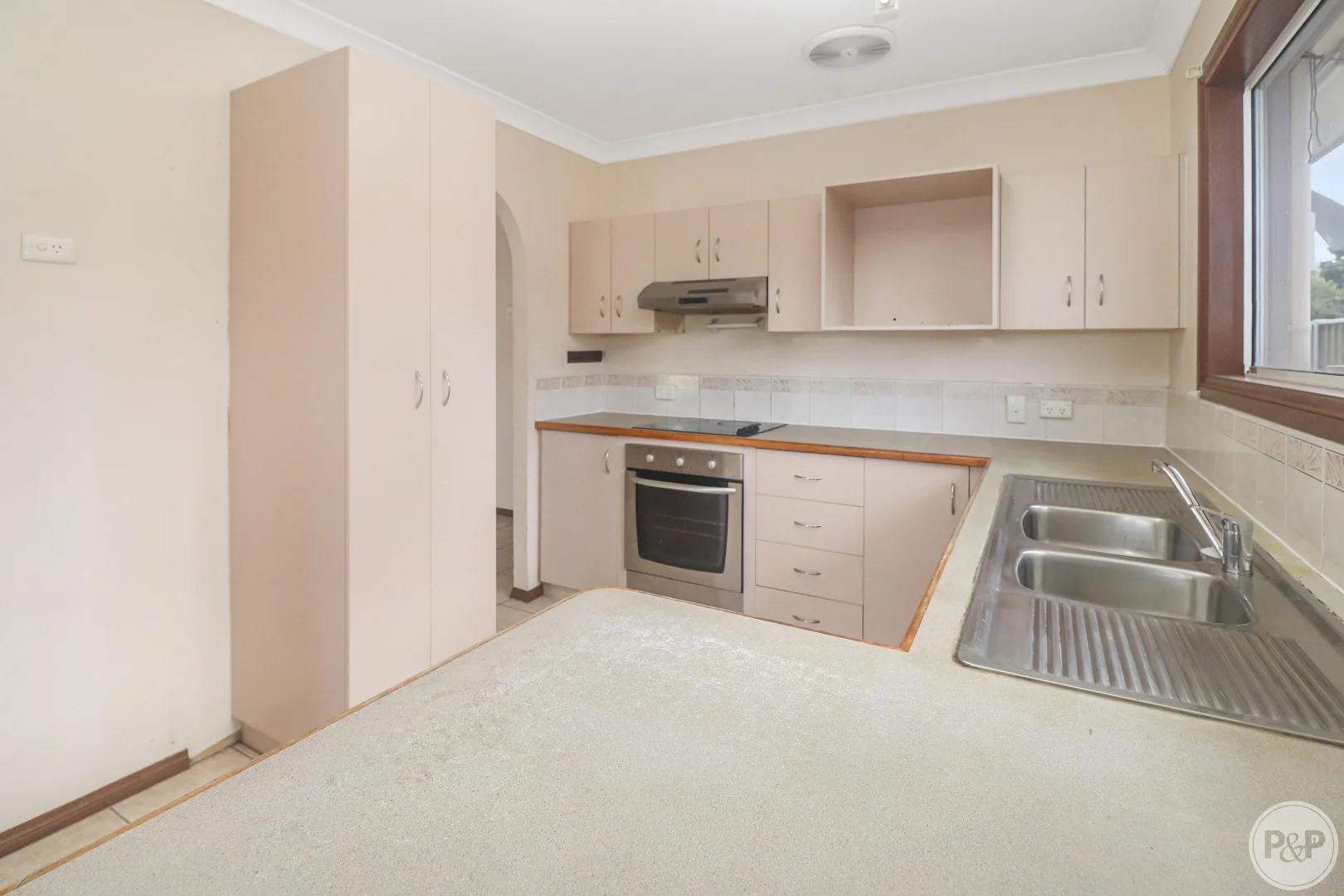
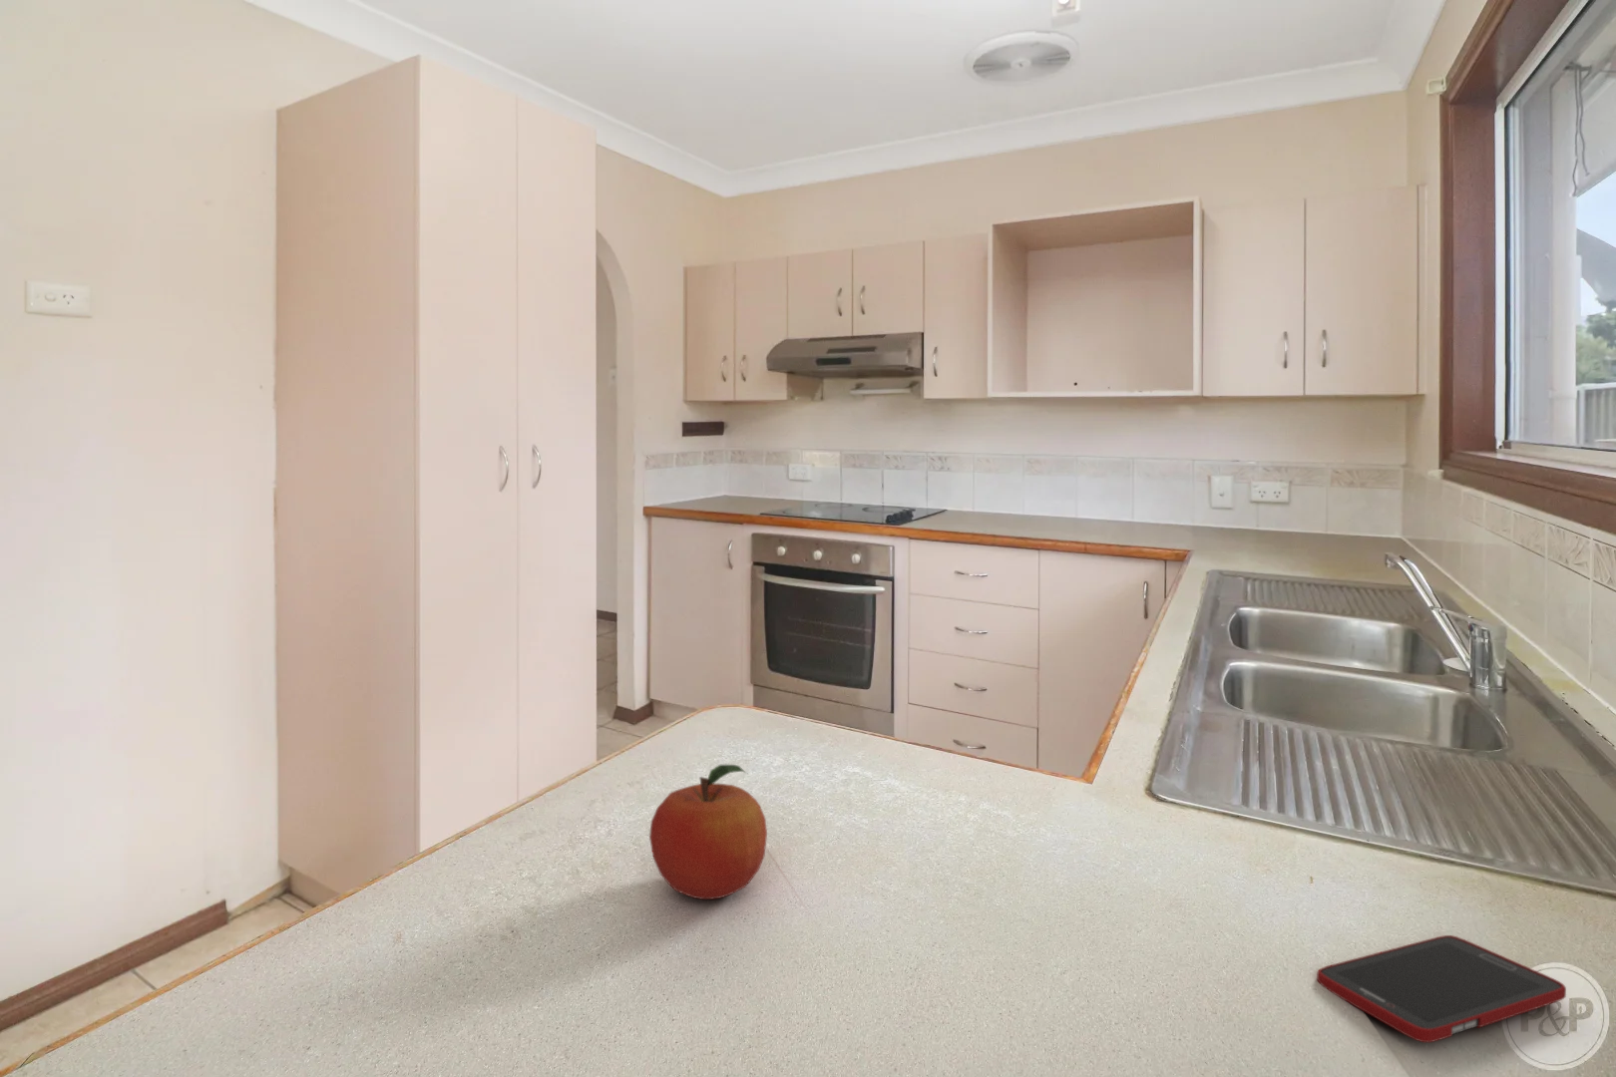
+ fruit [648,763,768,900]
+ cell phone [1315,934,1567,1043]
